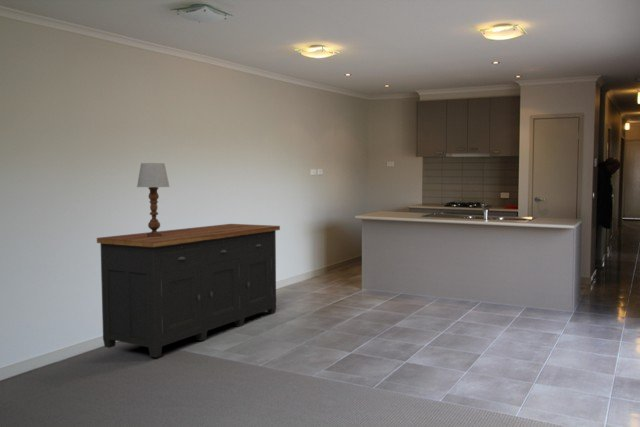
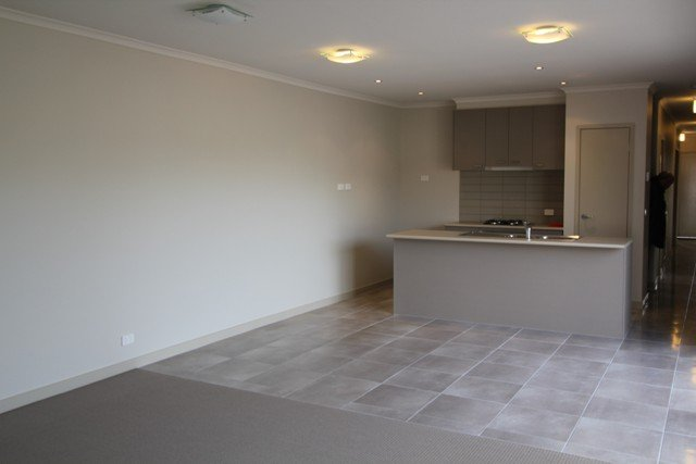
- table lamp [136,162,171,237]
- sideboard [96,223,281,358]
